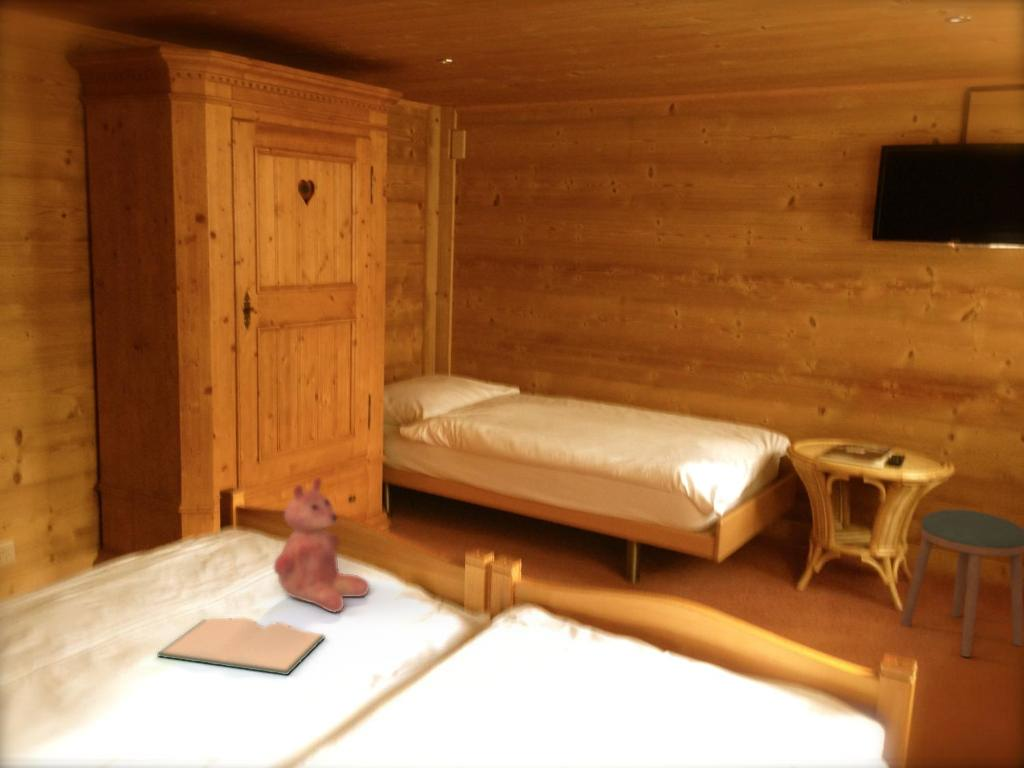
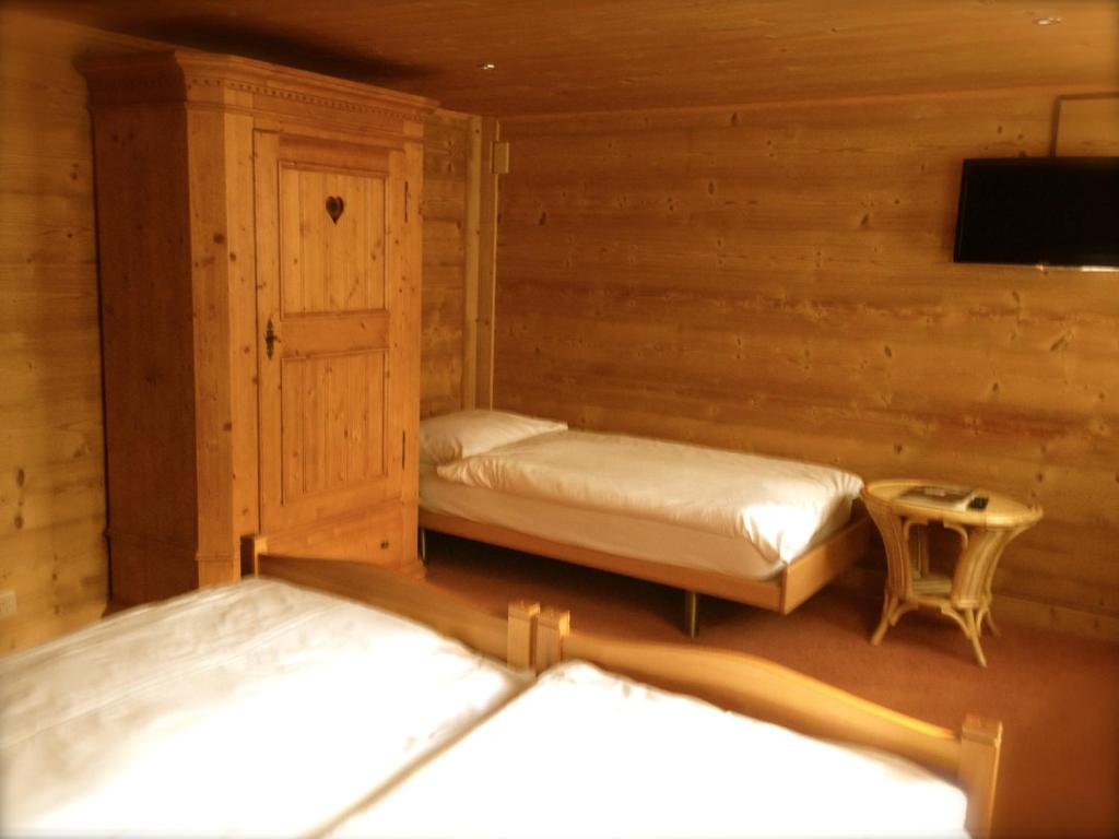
- stool [900,509,1024,658]
- hardback book [156,616,326,676]
- teddy bear [273,476,371,614]
